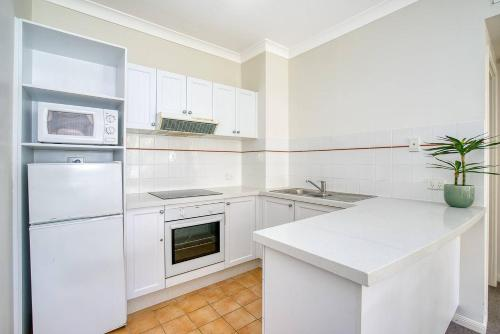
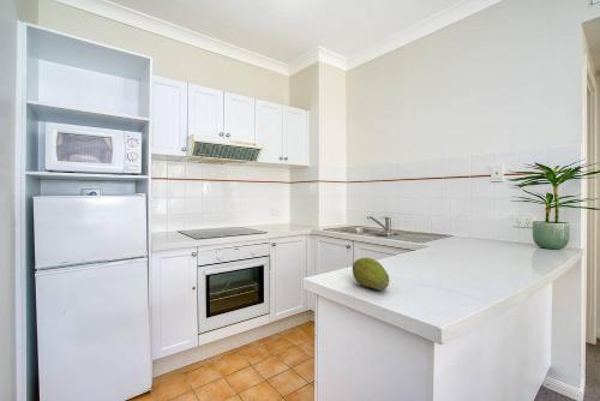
+ fruit [352,257,391,292]
